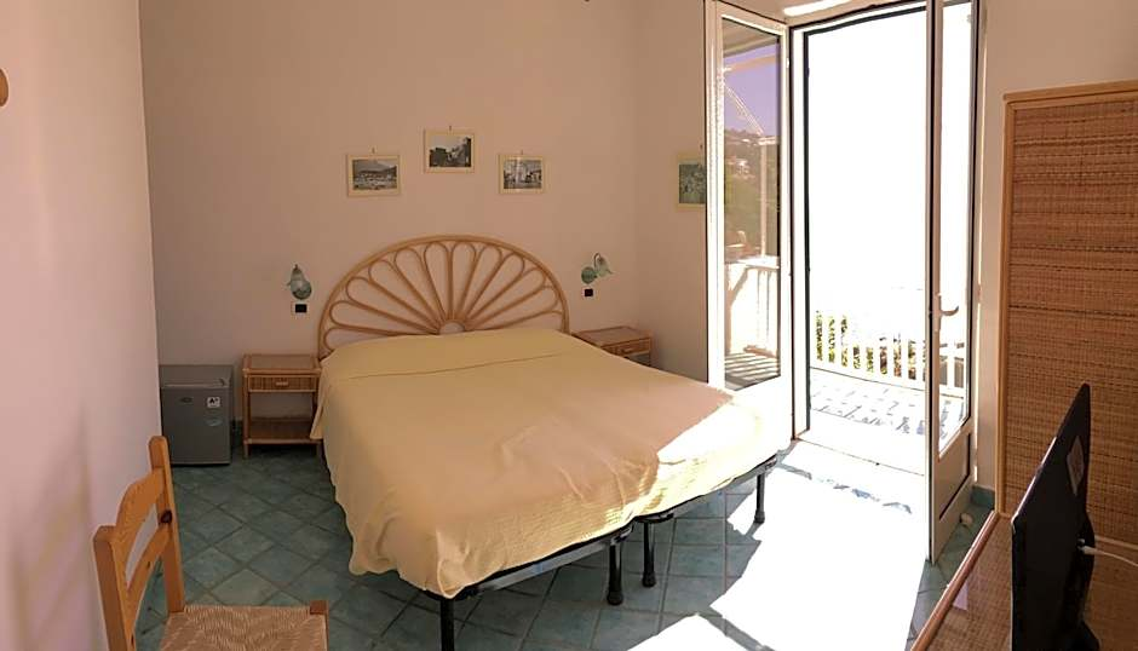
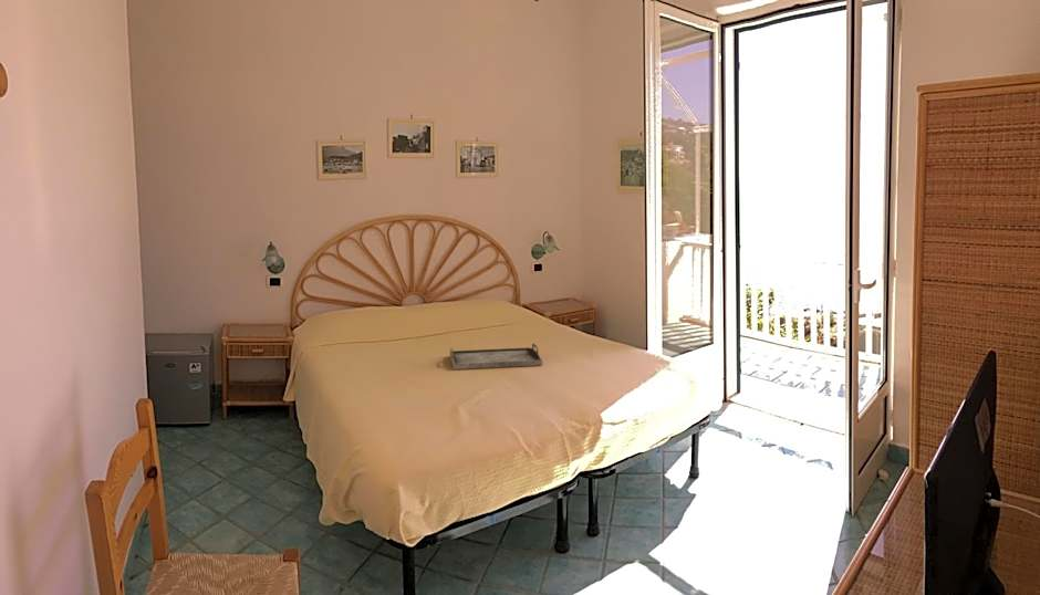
+ serving tray [448,342,543,370]
